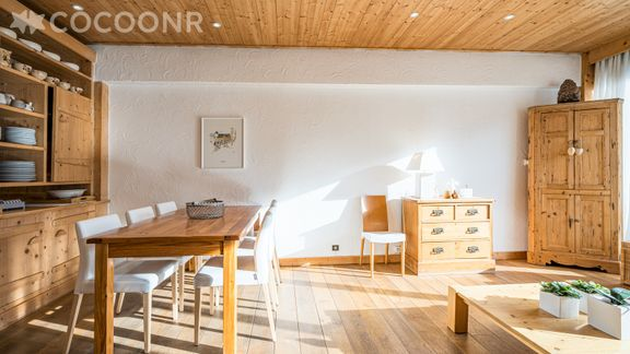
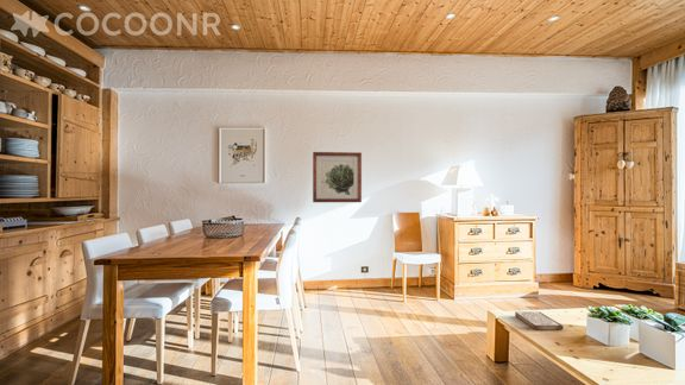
+ wall art [312,151,363,203]
+ book [514,310,565,332]
